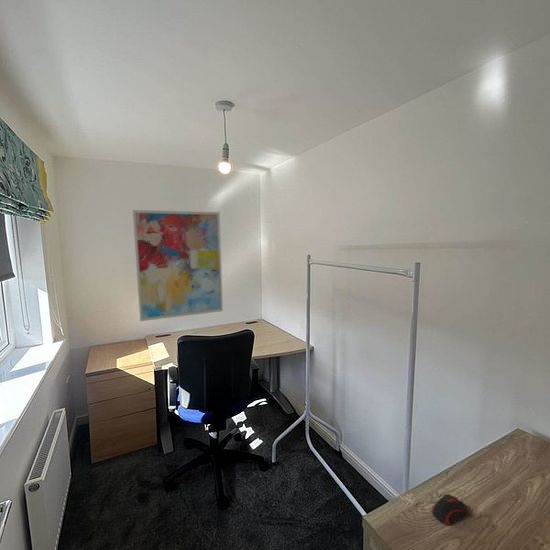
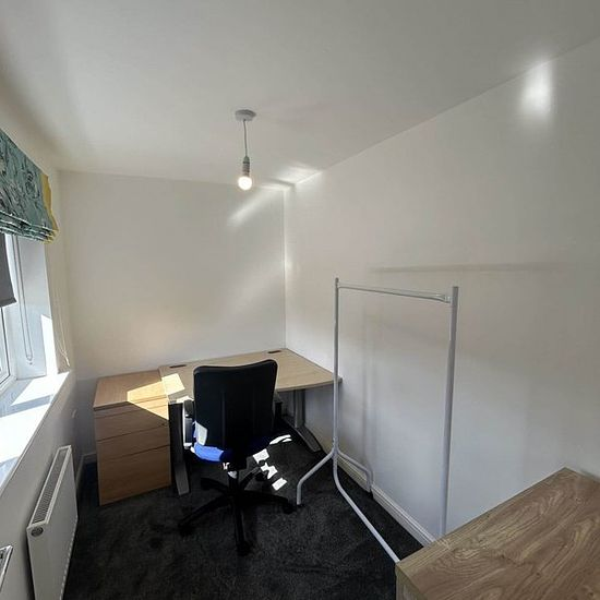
- wall art [132,209,224,322]
- computer mouse [431,493,468,526]
